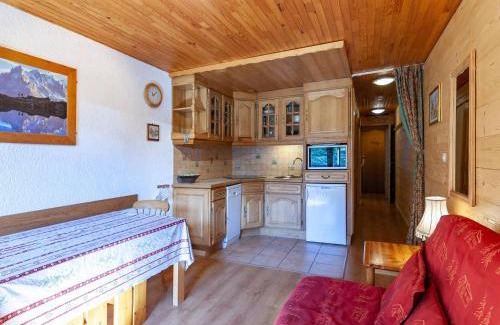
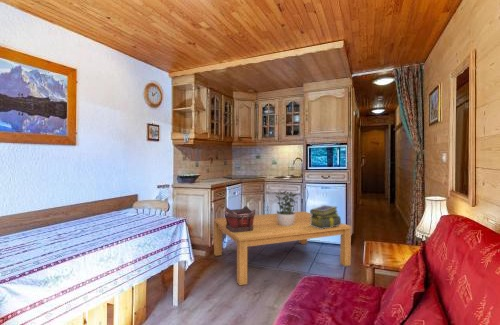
+ potted plant [274,190,299,226]
+ decorative container [224,205,256,233]
+ coffee table [213,210,352,286]
+ stack of books [309,204,342,229]
